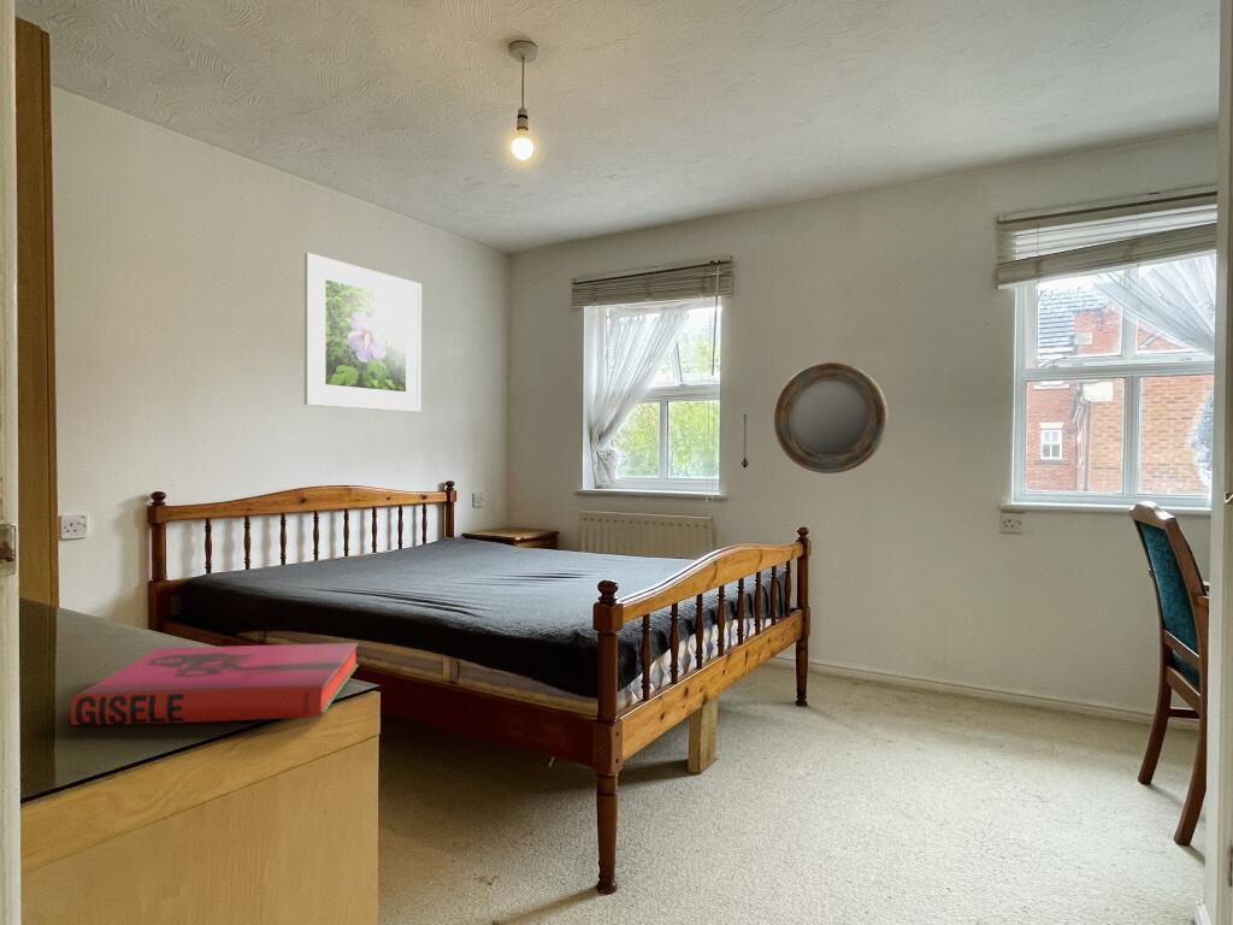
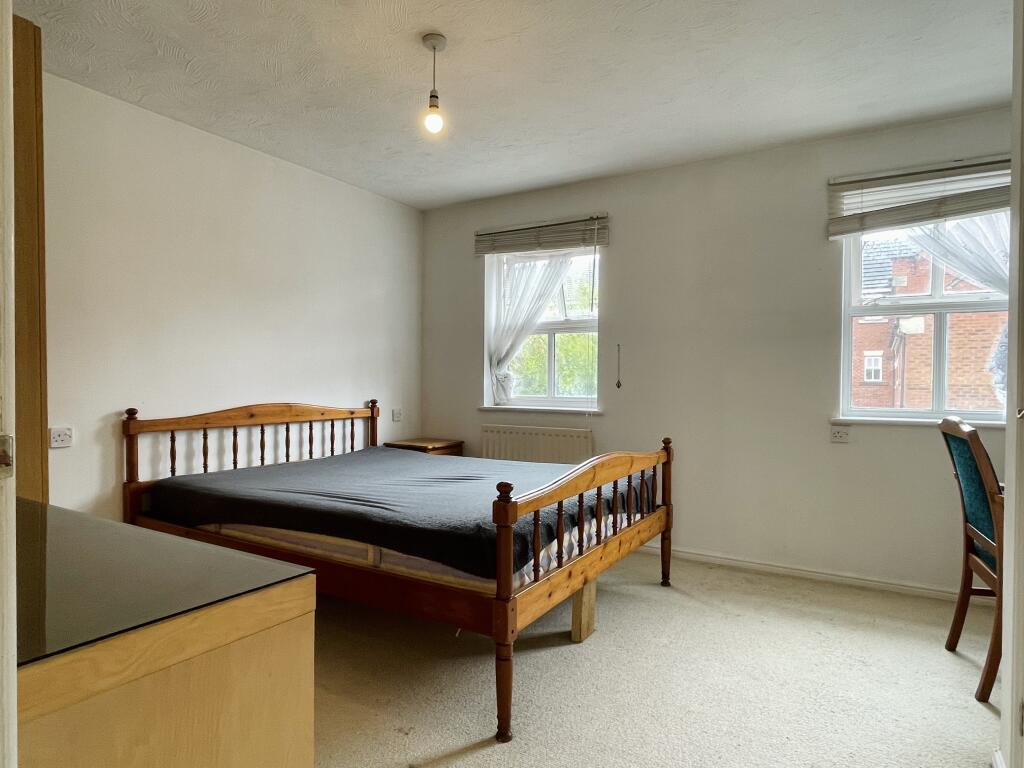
- home mirror [772,360,890,475]
- hardback book [70,642,360,726]
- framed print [303,252,423,413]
